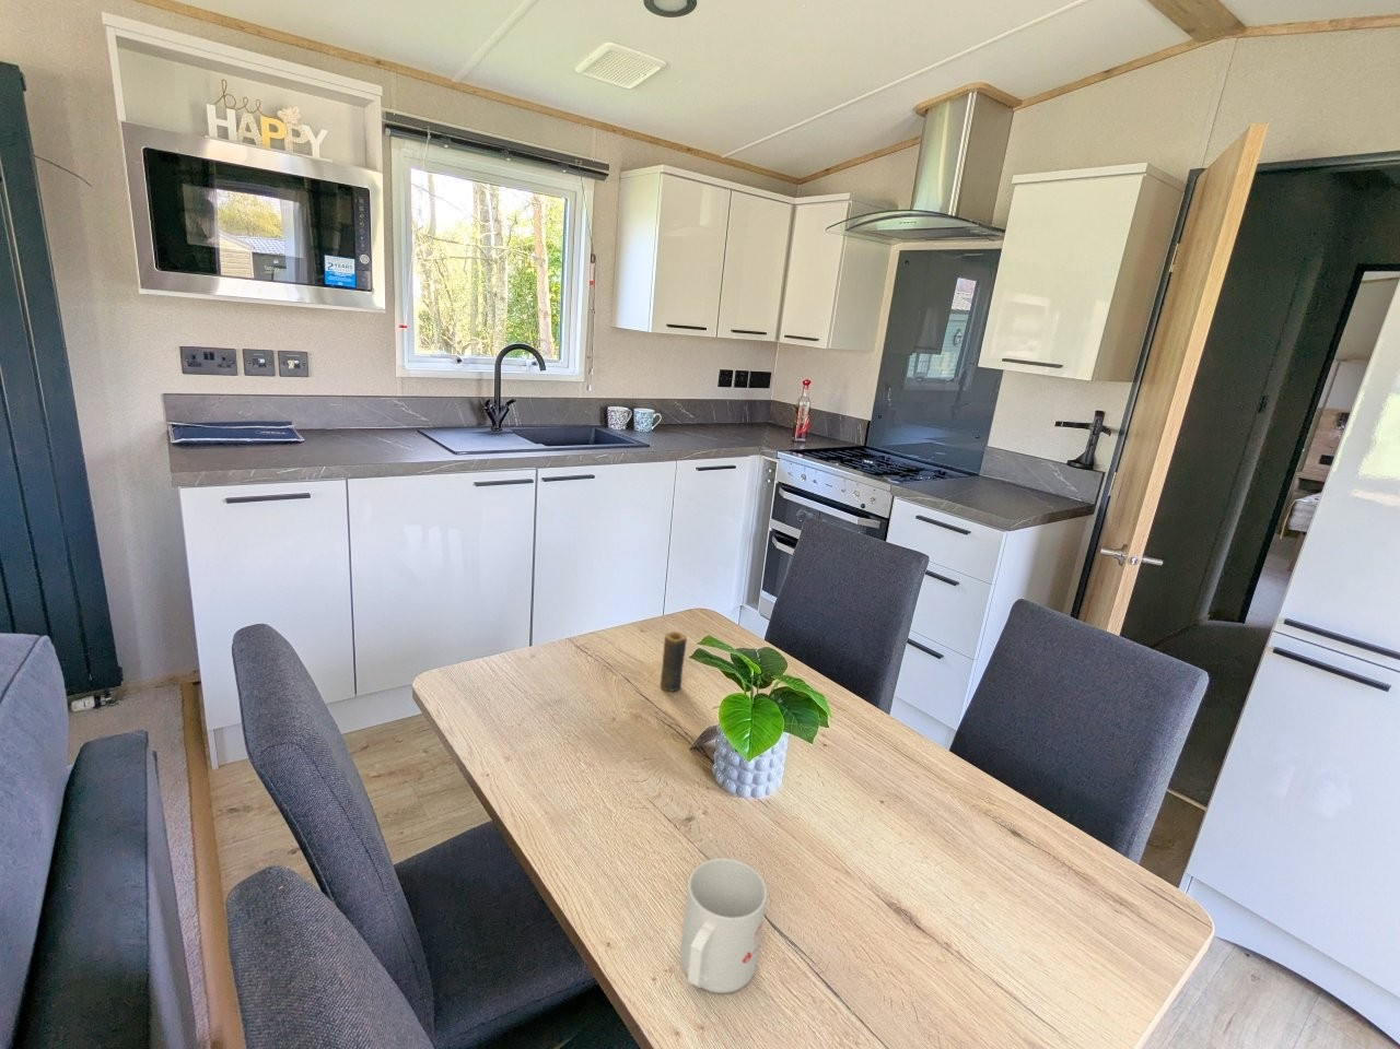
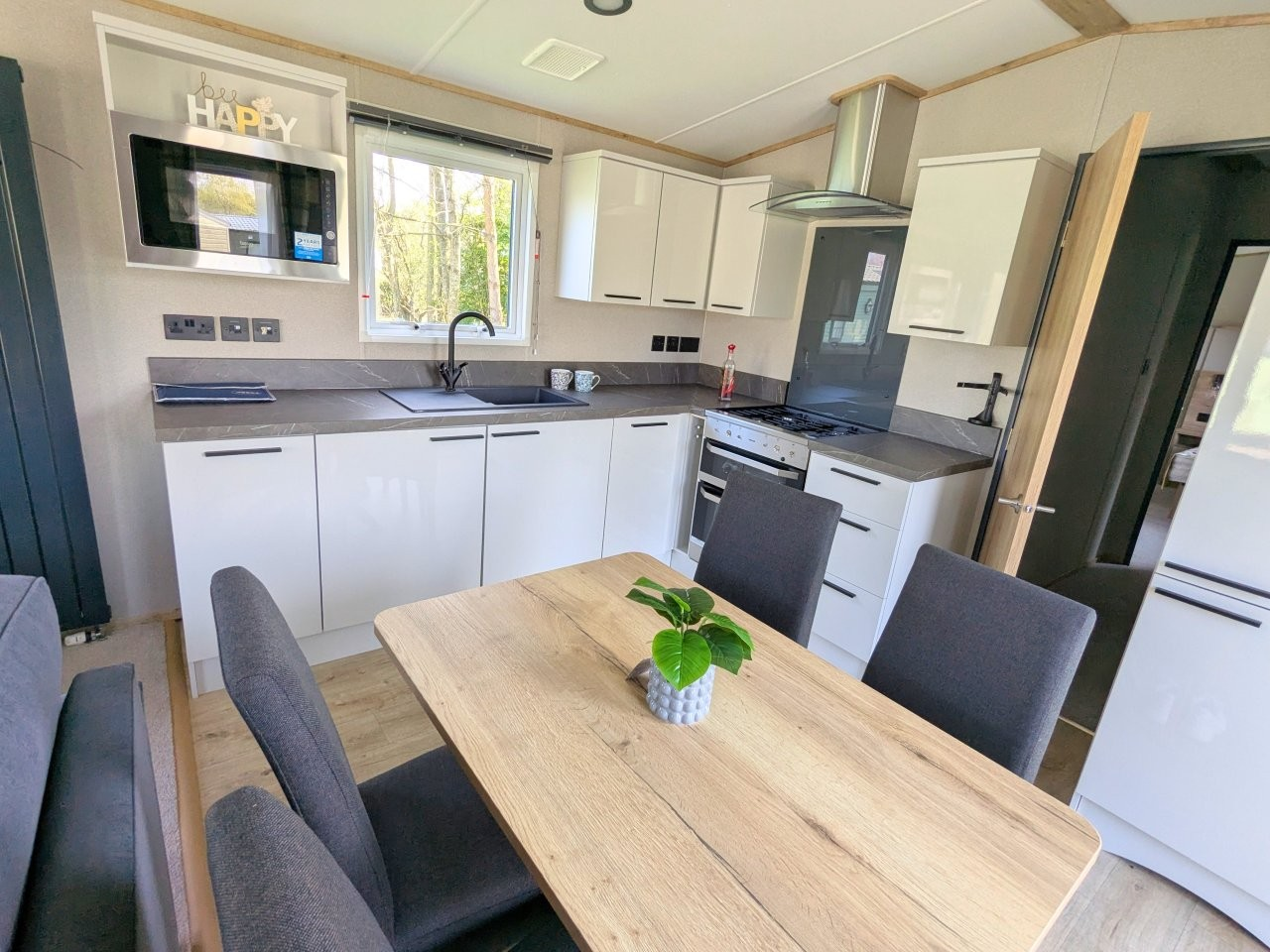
- candle [659,630,688,693]
- mug [679,857,768,994]
